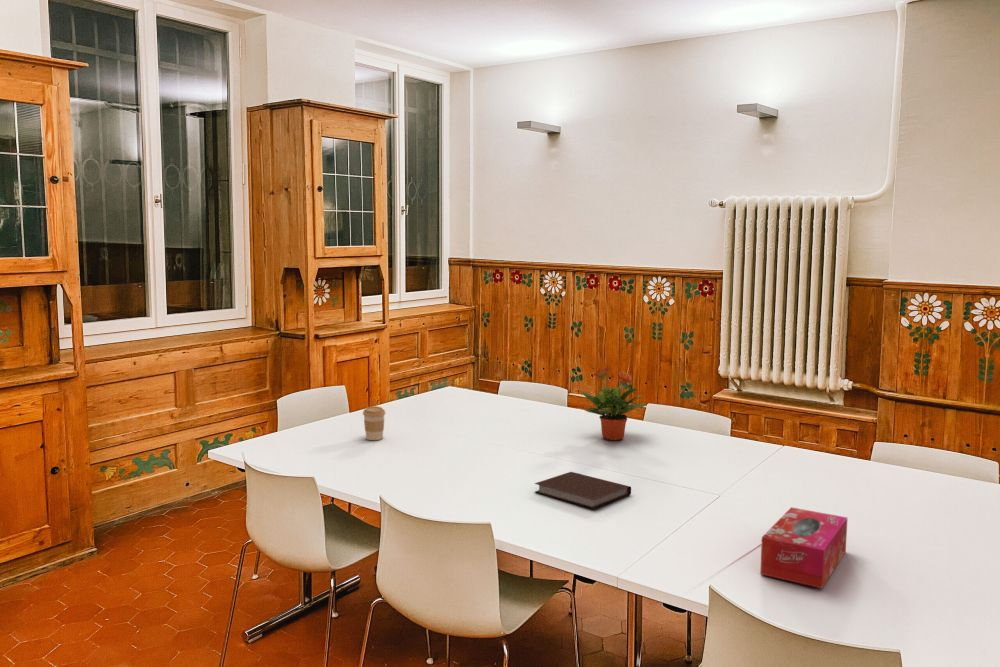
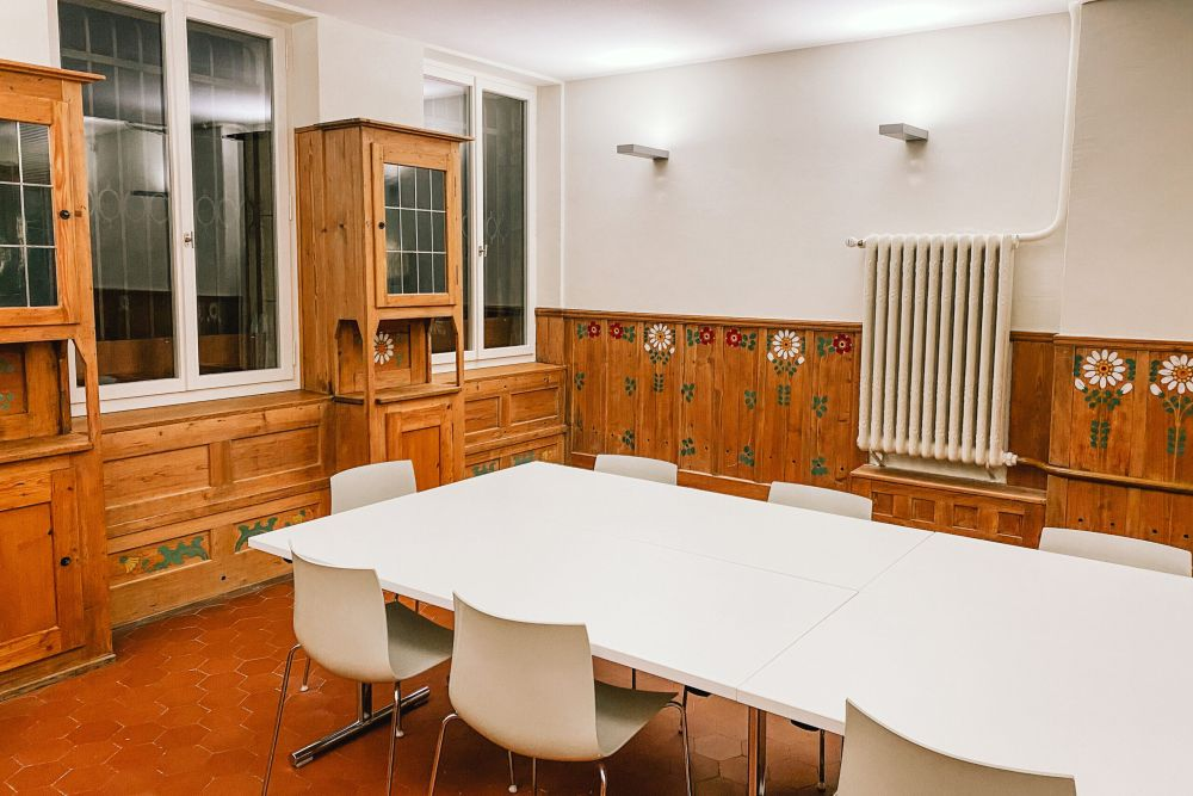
- notebook [534,471,632,510]
- potted plant [581,366,647,441]
- coffee cup [362,405,386,441]
- tissue box [759,506,849,589]
